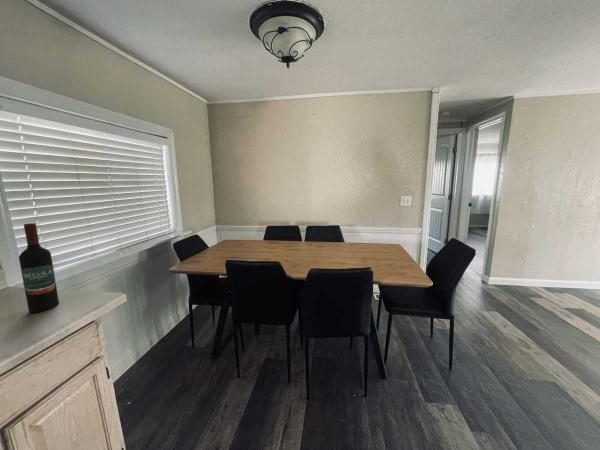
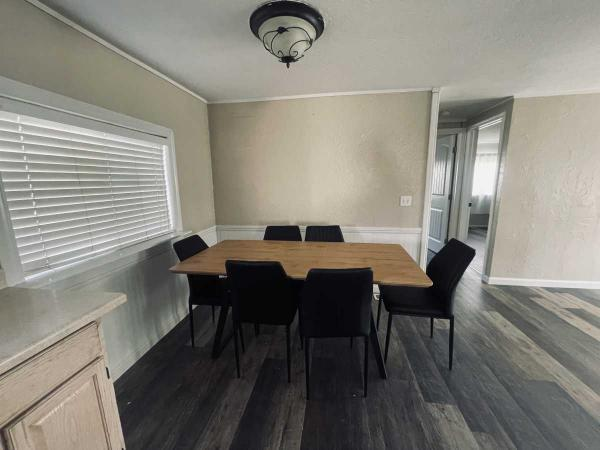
- wine bottle [18,222,60,313]
